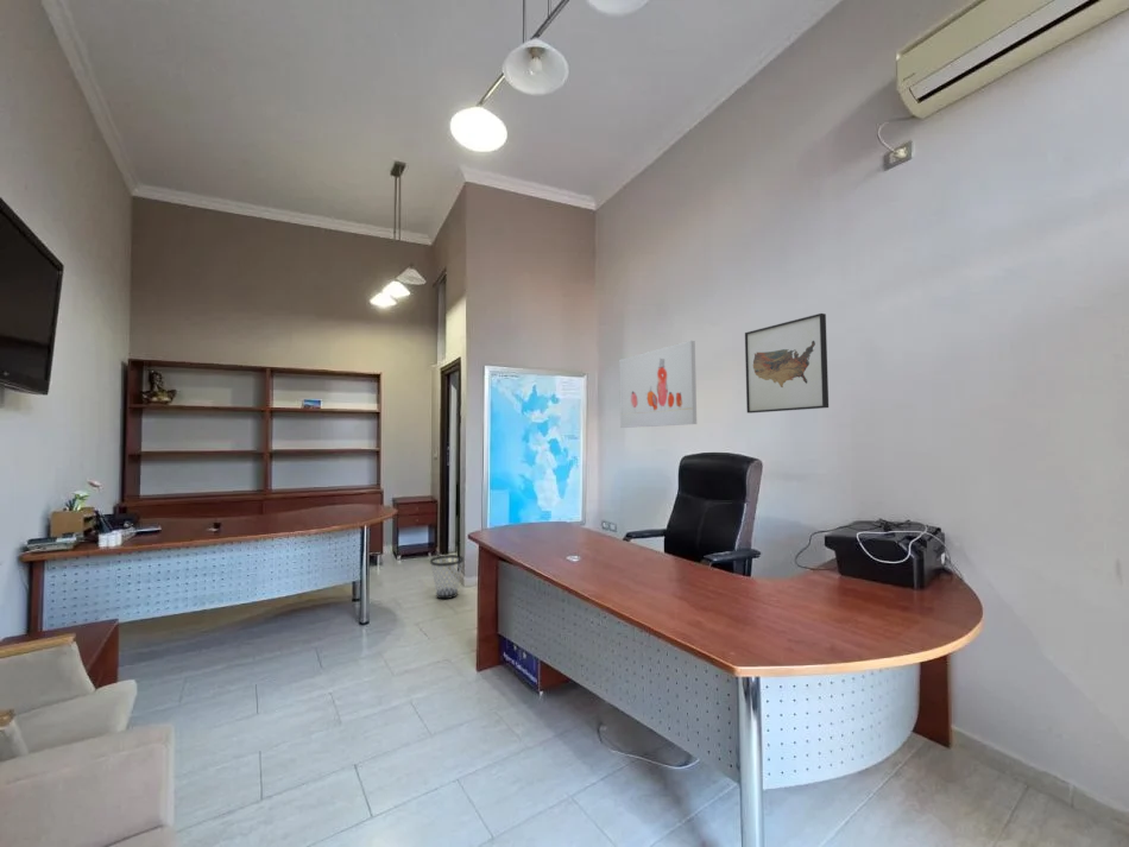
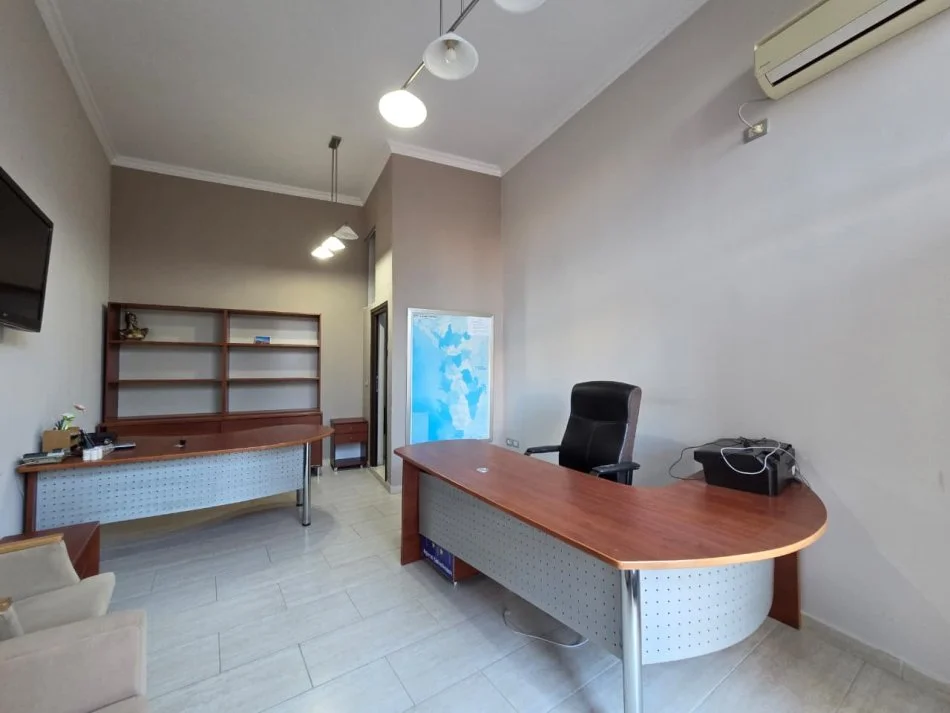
- wall art [744,312,830,415]
- wall art [618,340,698,429]
- wastebasket [429,554,465,600]
